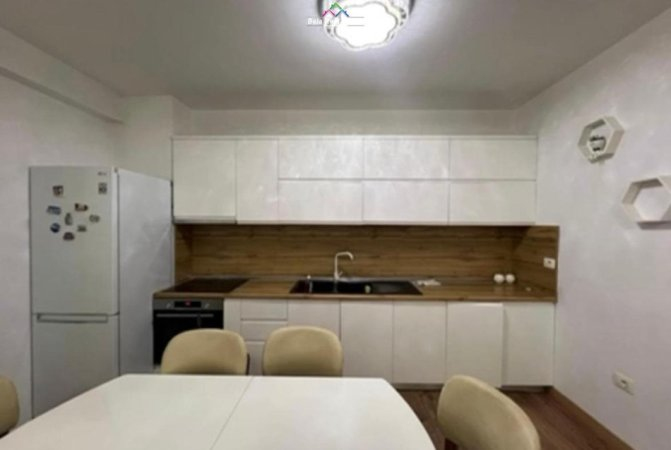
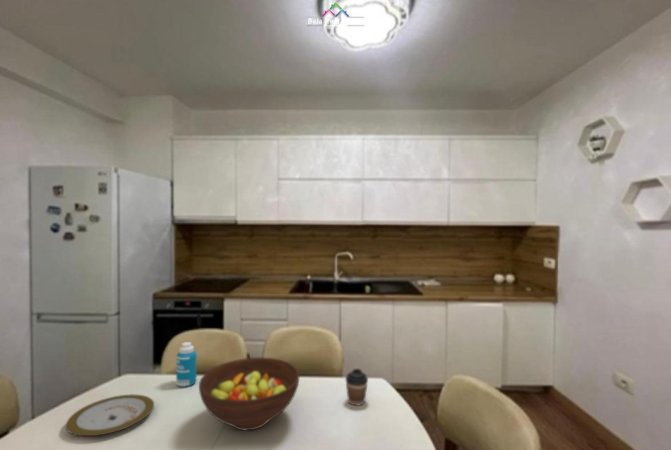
+ fruit bowl [198,357,300,431]
+ coffee cup [344,368,369,407]
+ bottle [175,341,198,388]
+ plate [65,393,155,437]
